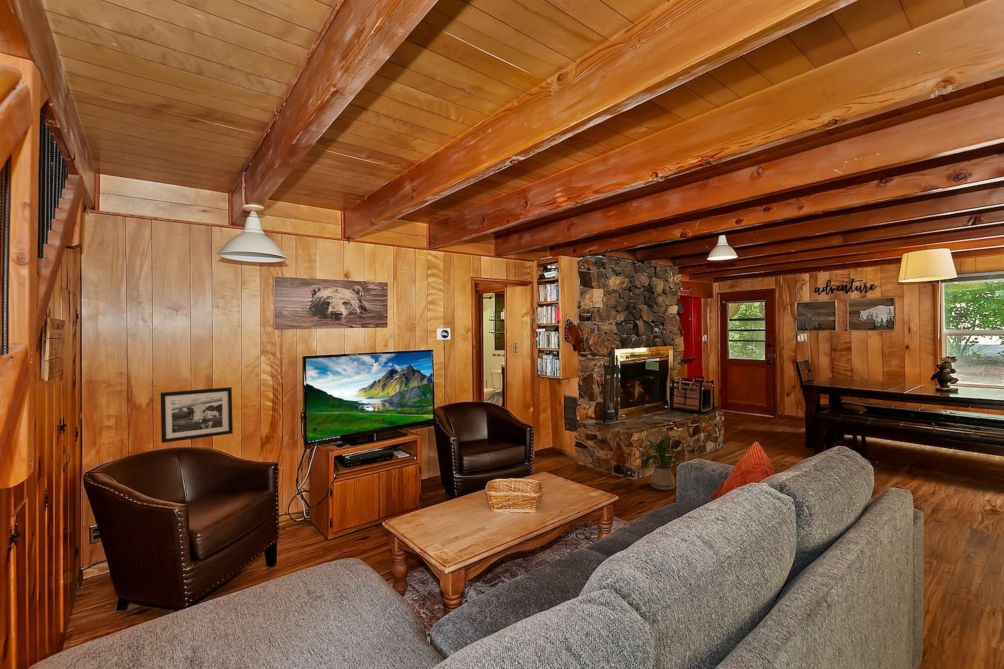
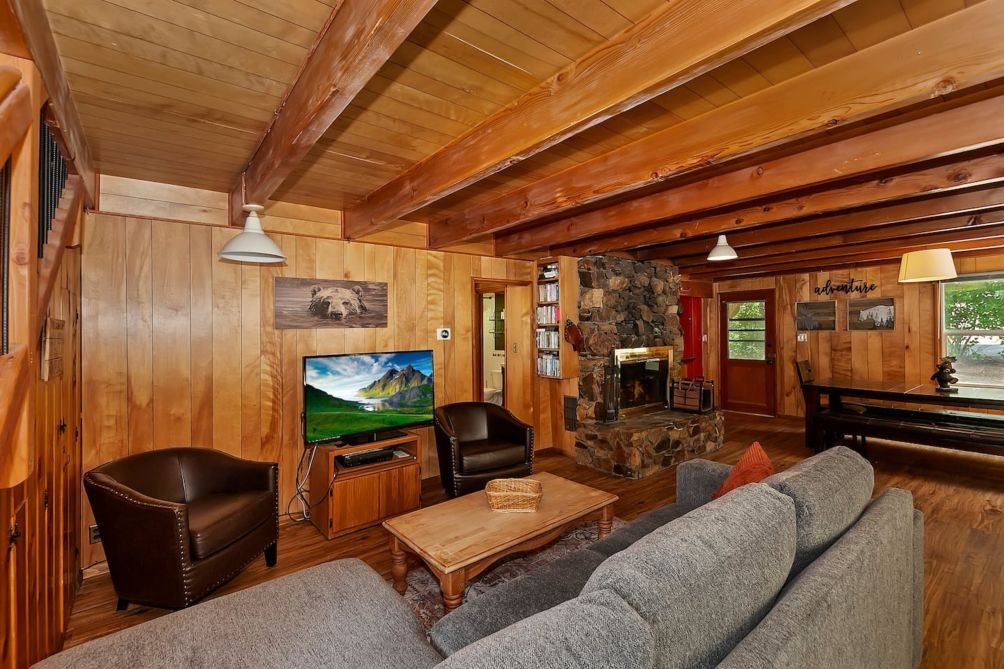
- house plant [629,435,685,491]
- picture frame [160,386,234,444]
